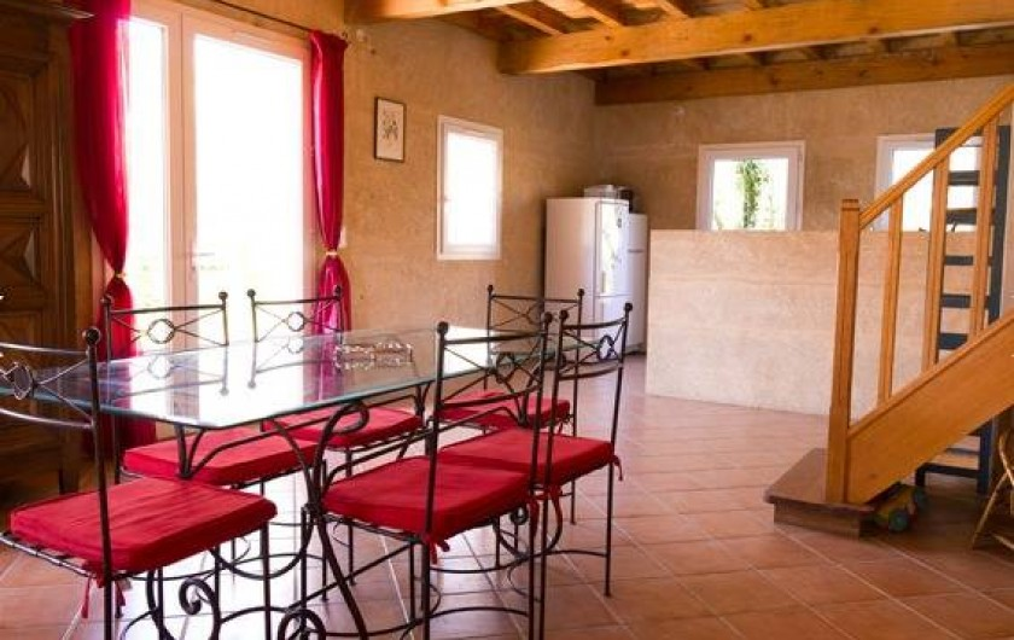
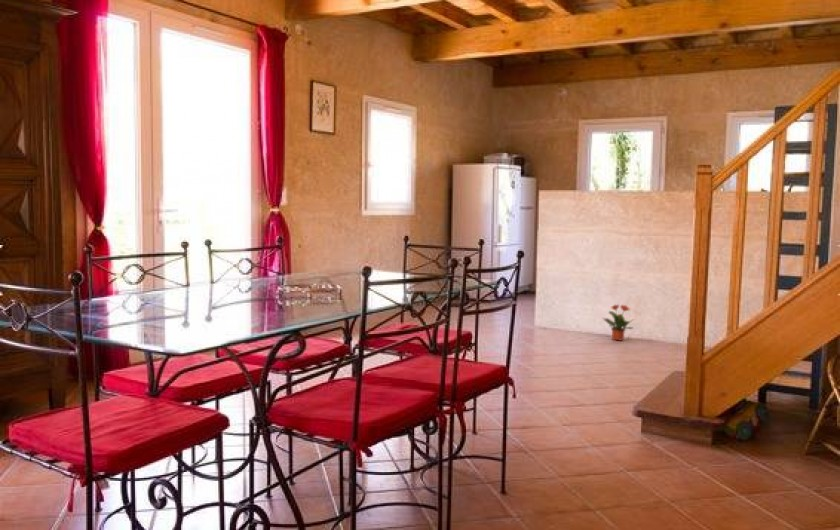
+ potted plant [602,303,636,342]
